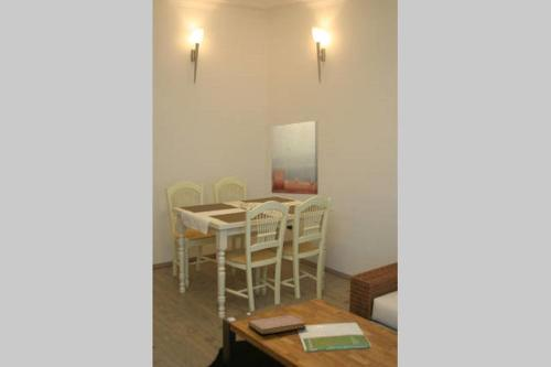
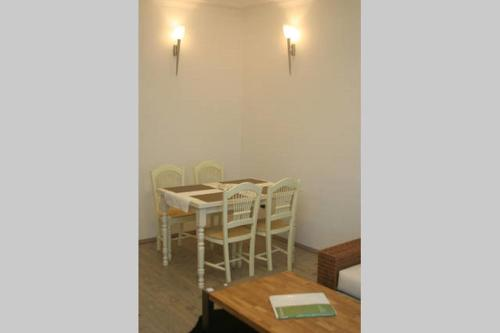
- notebook [248,314,307,335]
- wall art [270,120,318,195]
